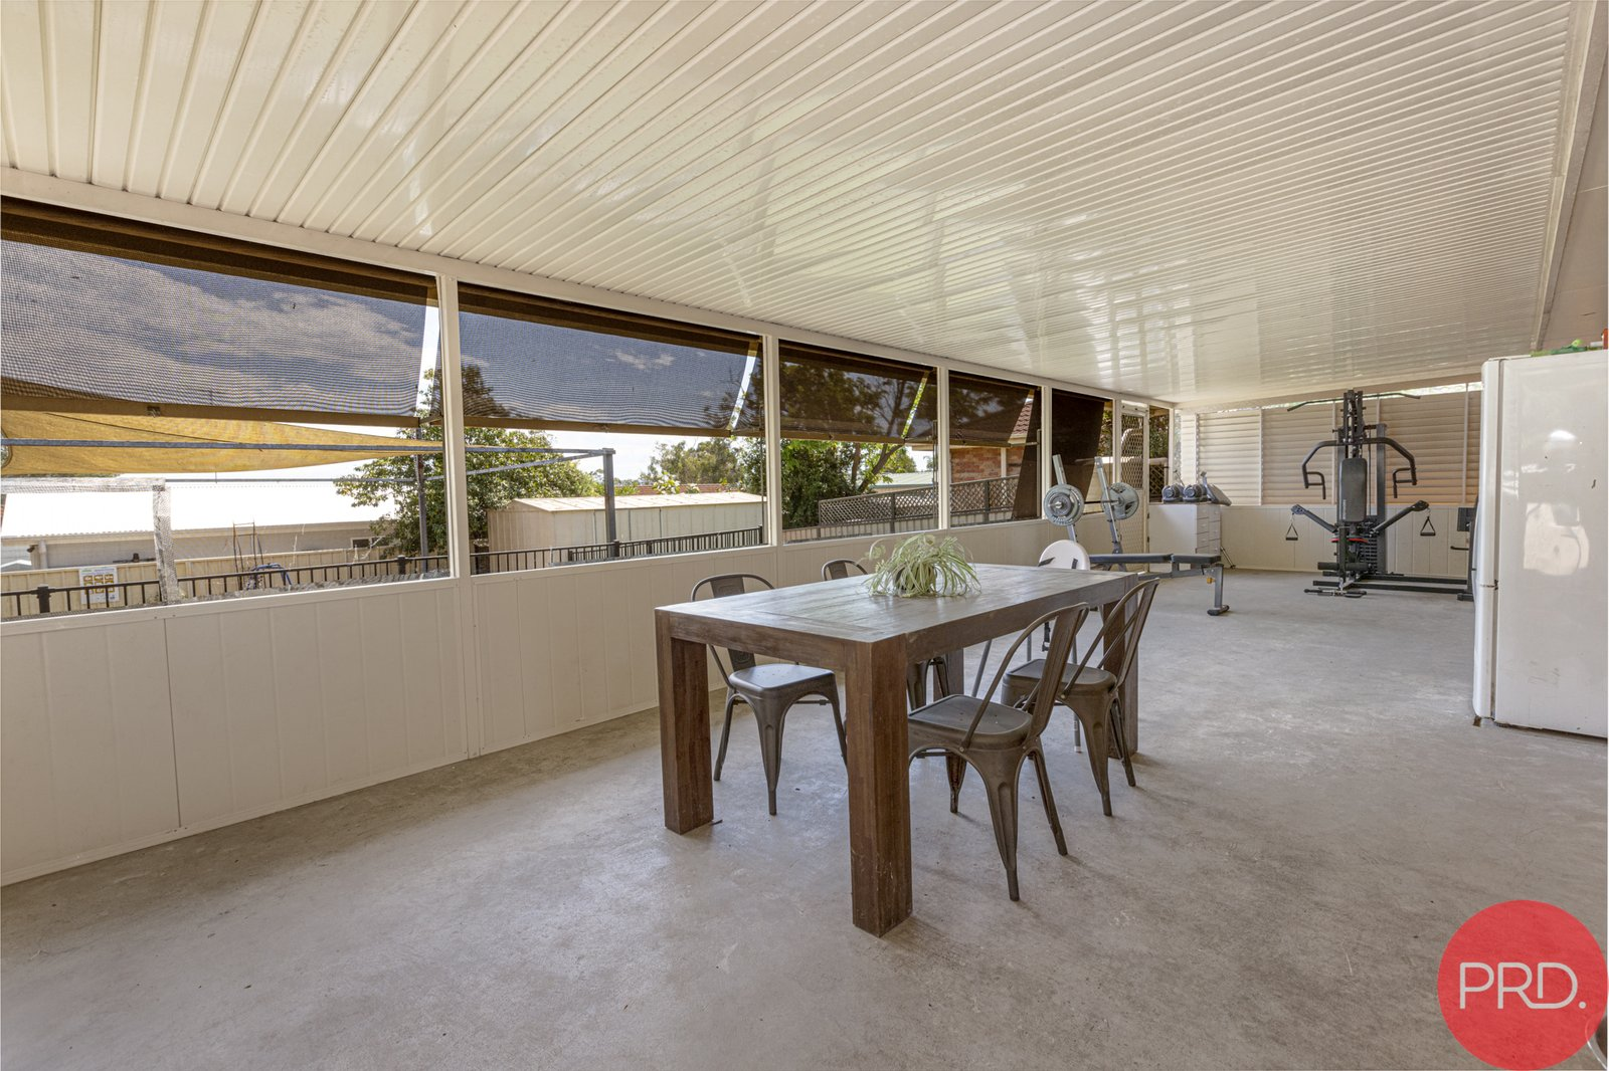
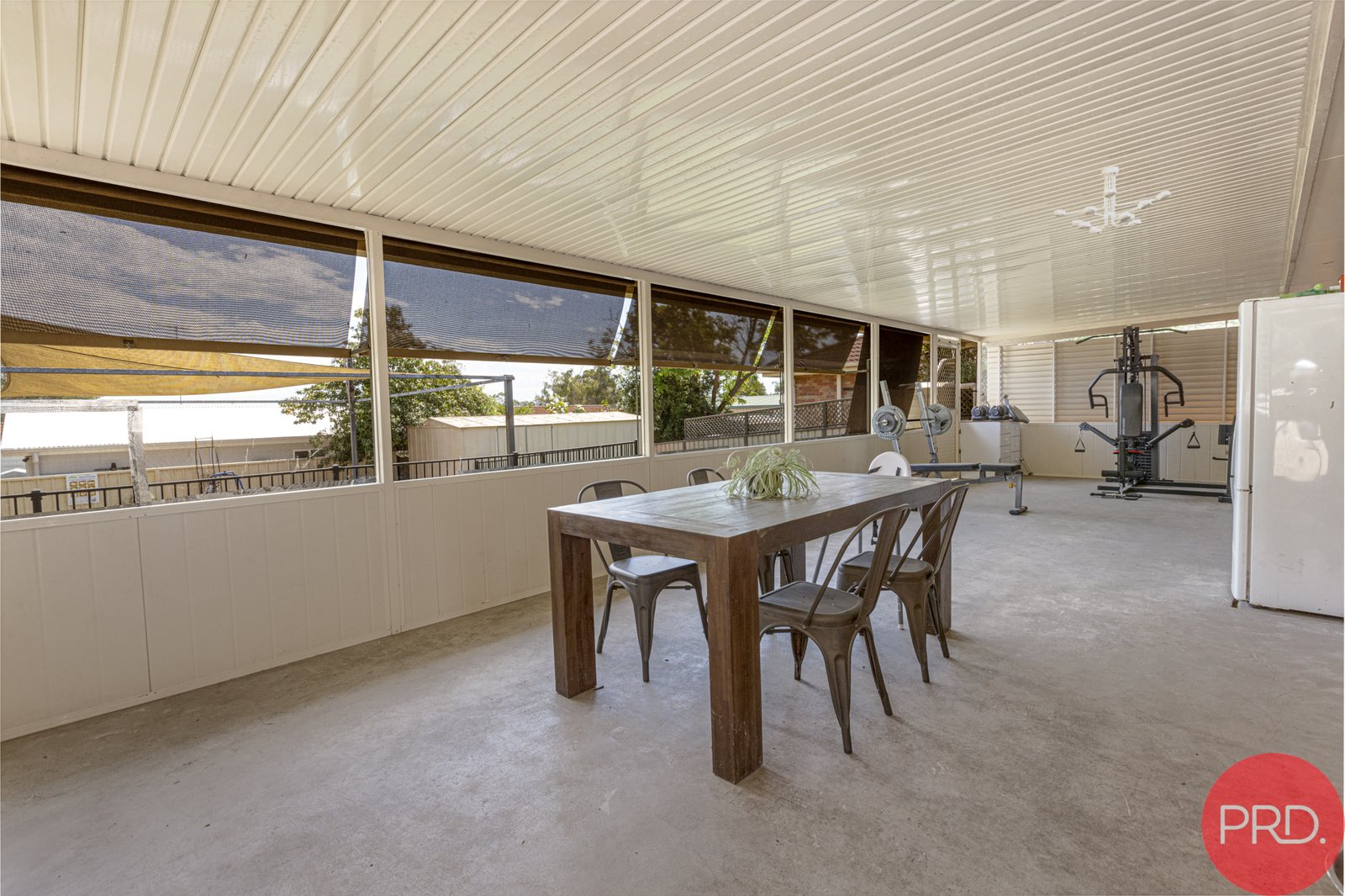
+ ceiling light fixture [1053,166,1171,235]
